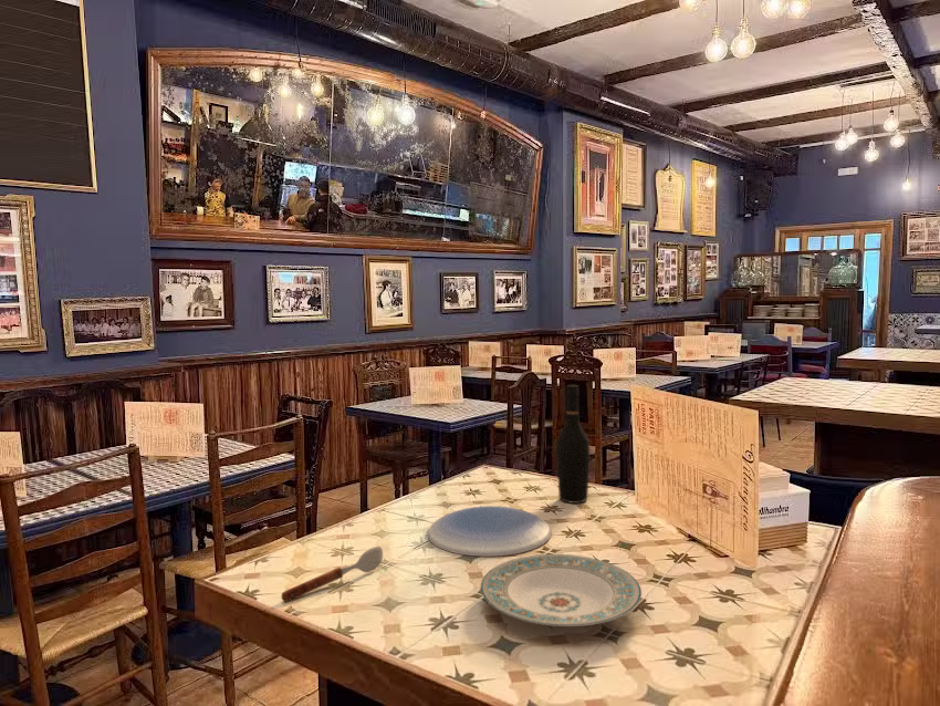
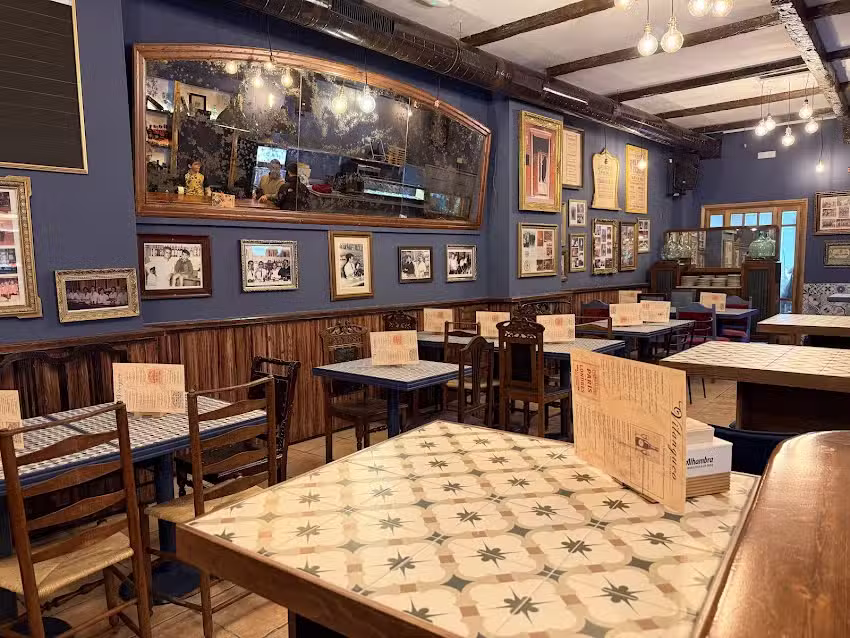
- plate [427,505,553,558]
- plate [480,553,643,627]
- soupspoon [281,546,384,603]
- wine bottle [555,384,591,505]
